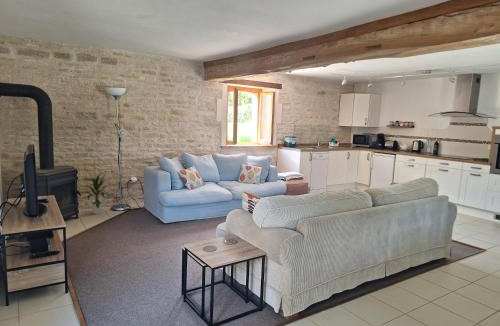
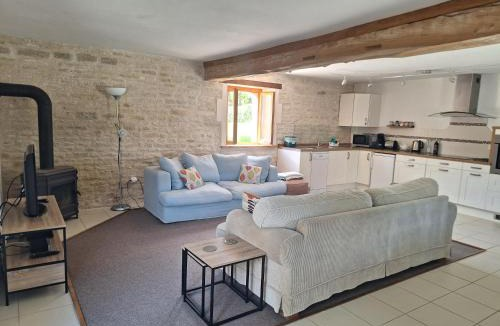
- indoor plant [79,173,112,215]
